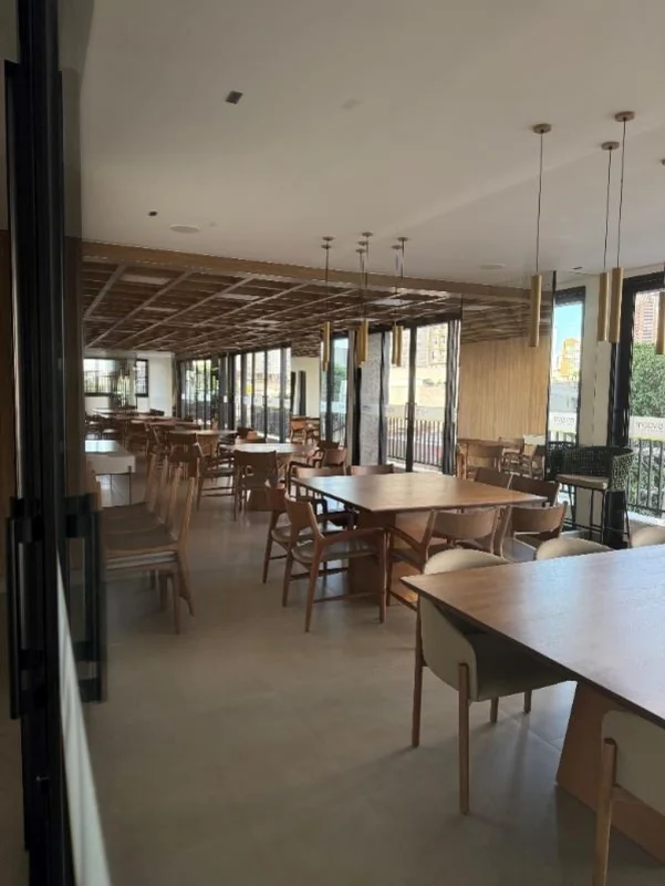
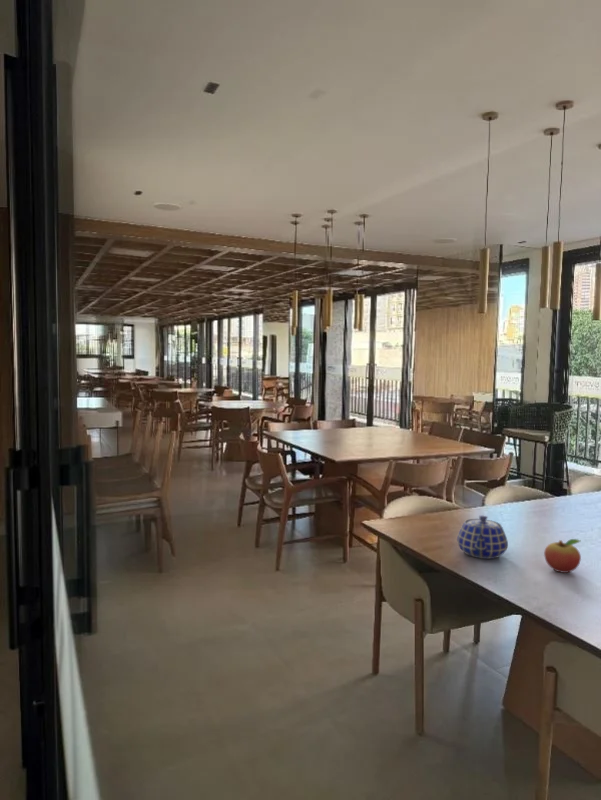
+ teapot [456,514,509,560]
+ fruit [543,538,582,574]
